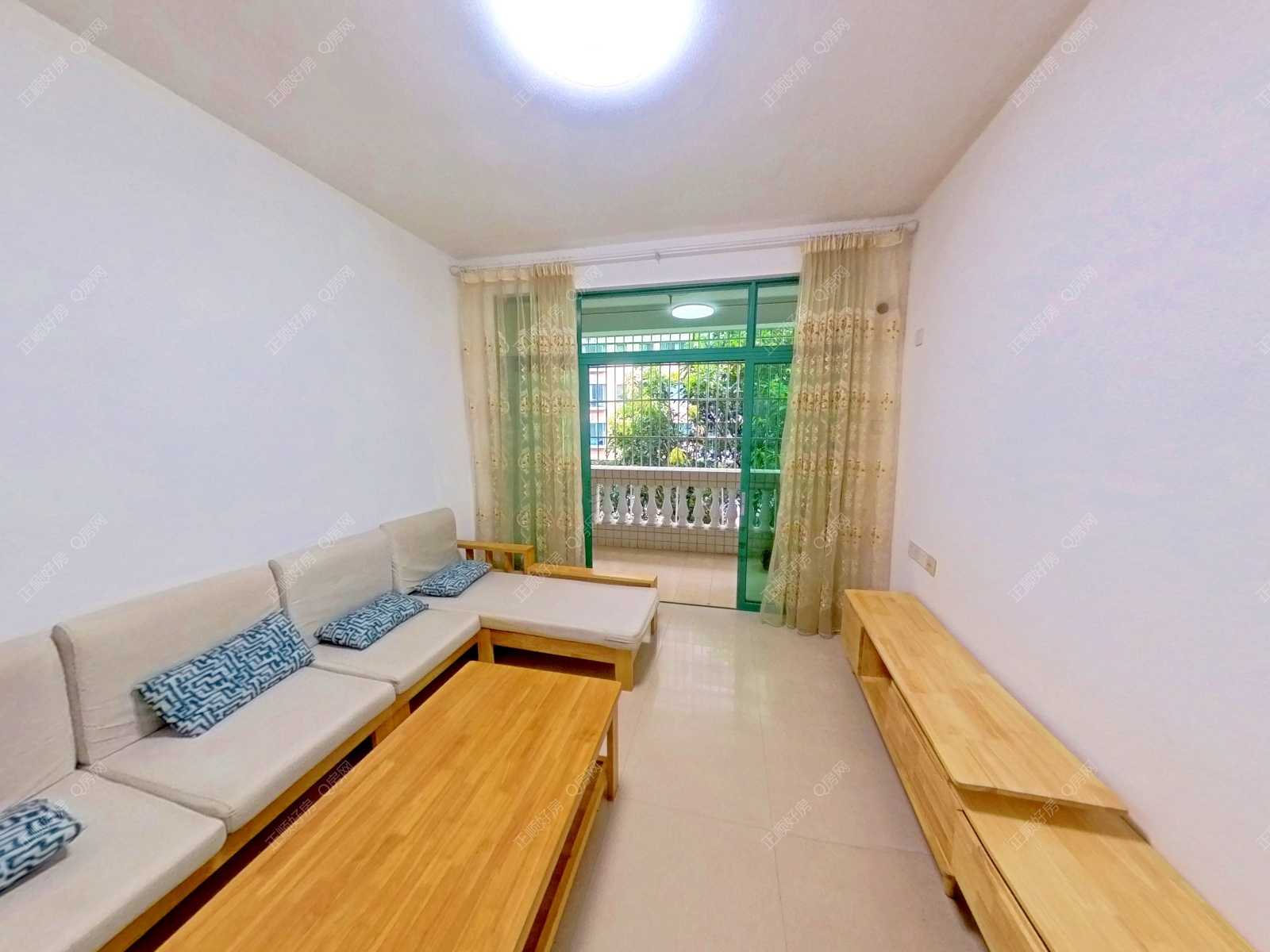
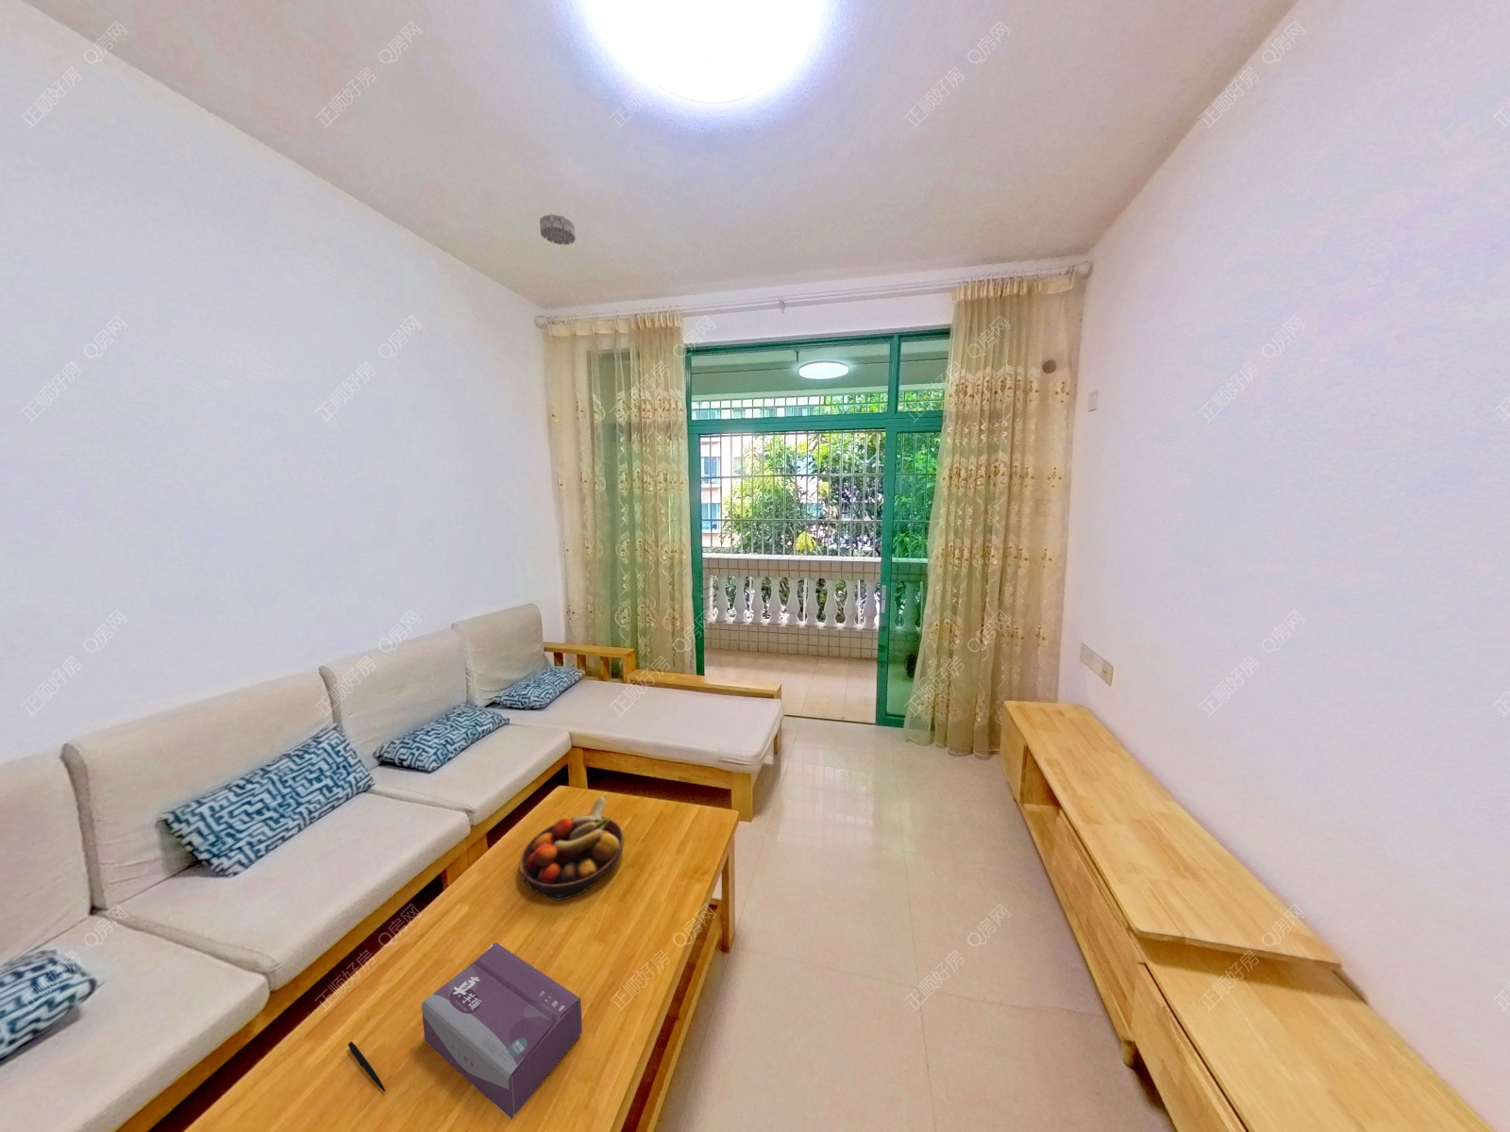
+ smoke detector [539,213,577,246]
+ tissue box [421,942,584,1120]
+ fruit bowl [518,794,624,901]
+ pen [347,1040,386,1093]
